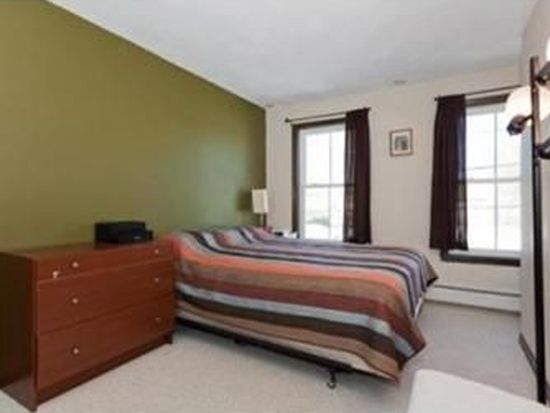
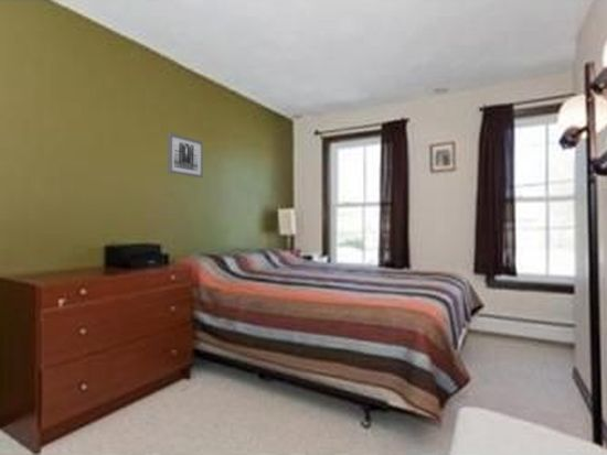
+ wall art [167,131,204,180]
